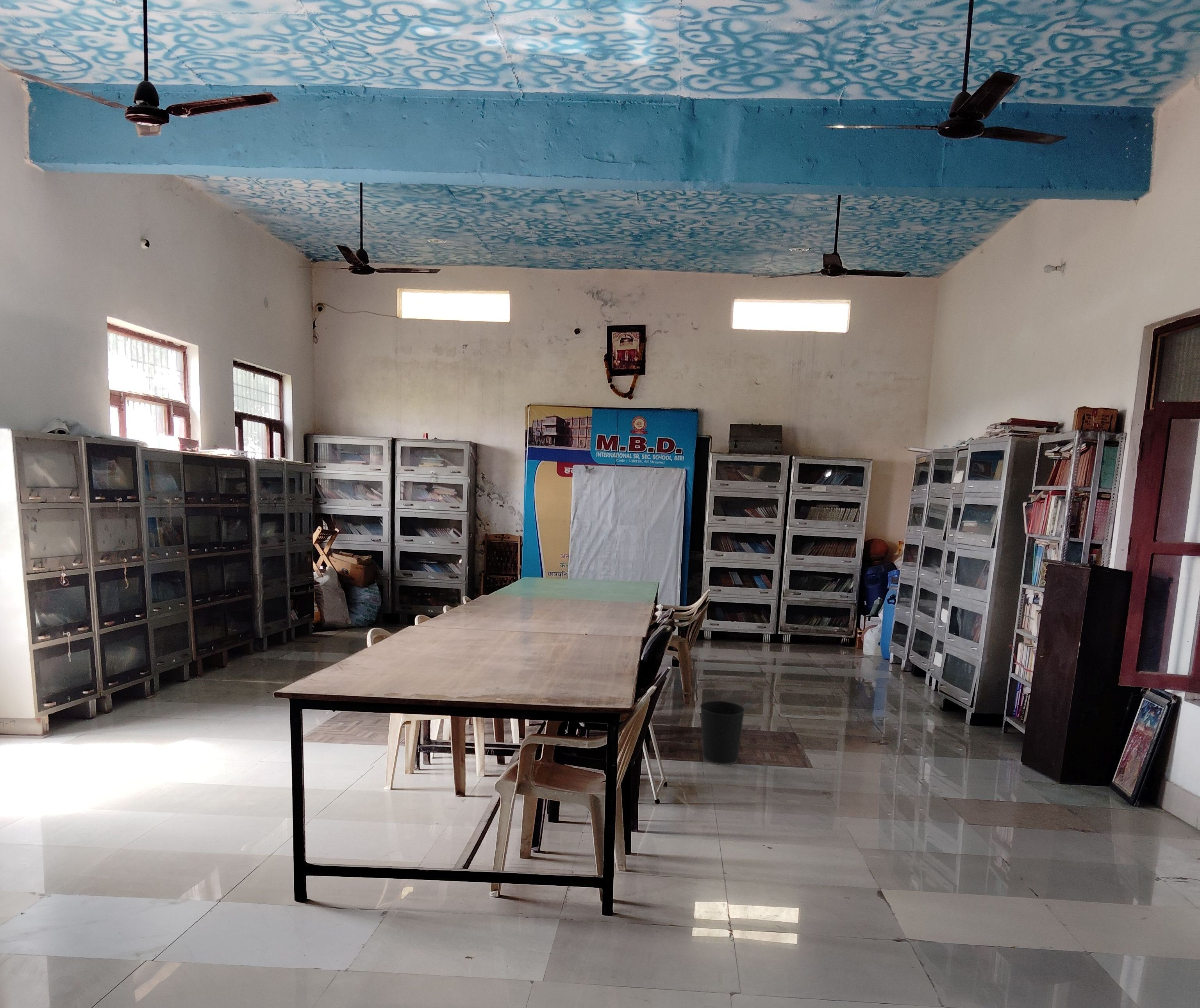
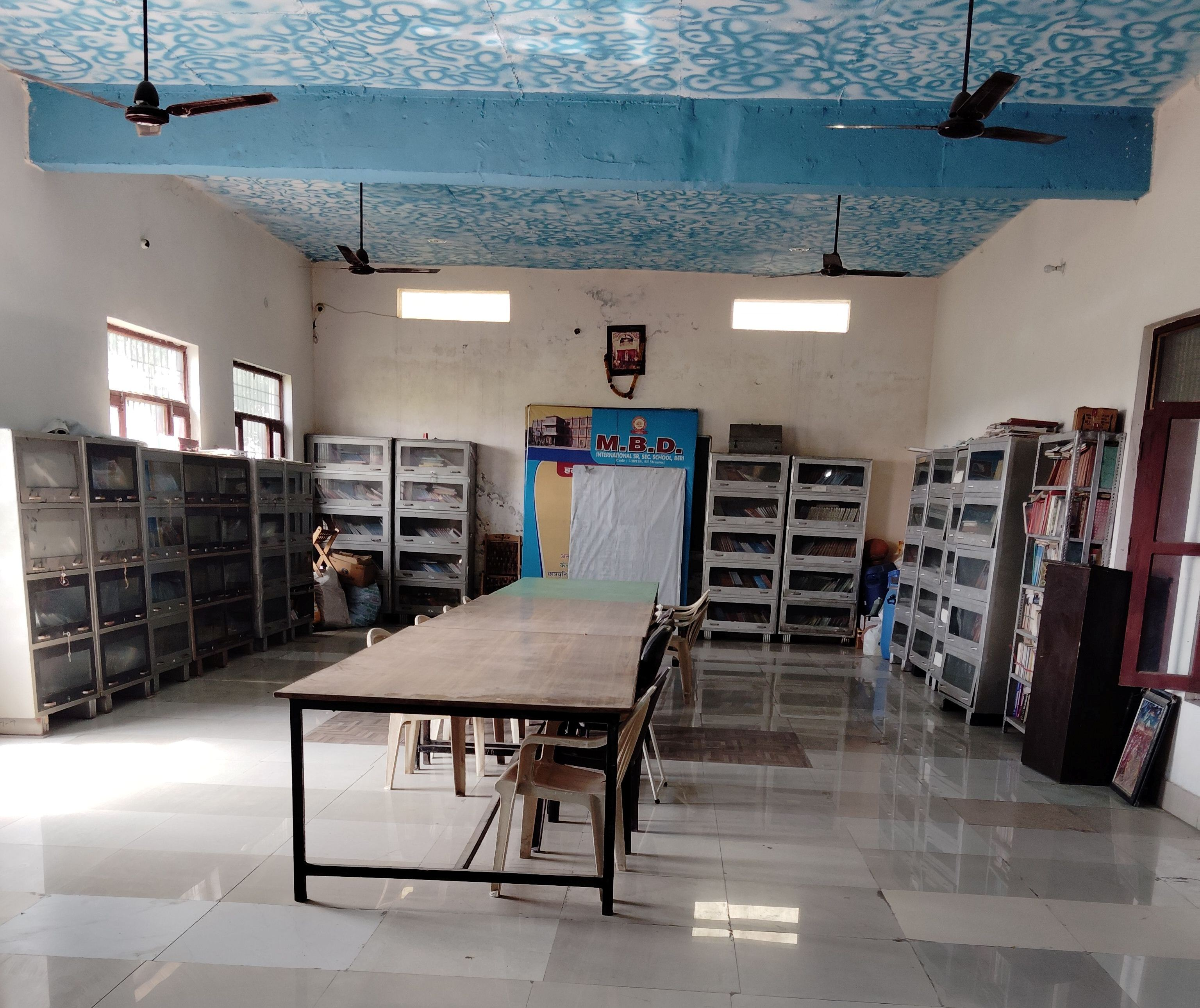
- wastebasket [700,700,746,765]
